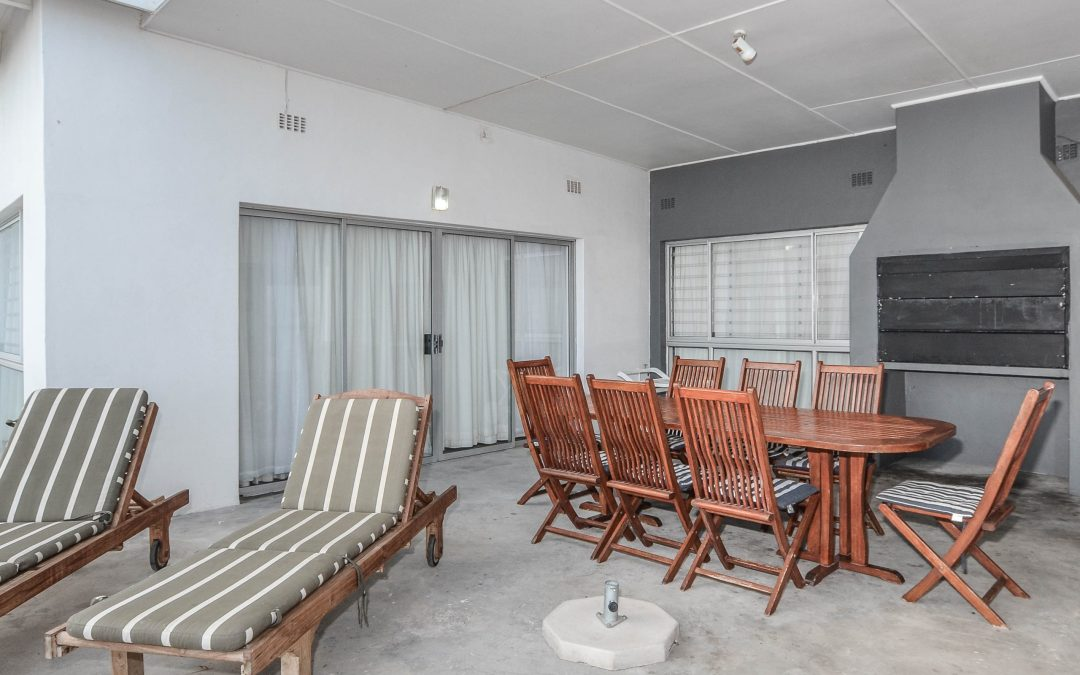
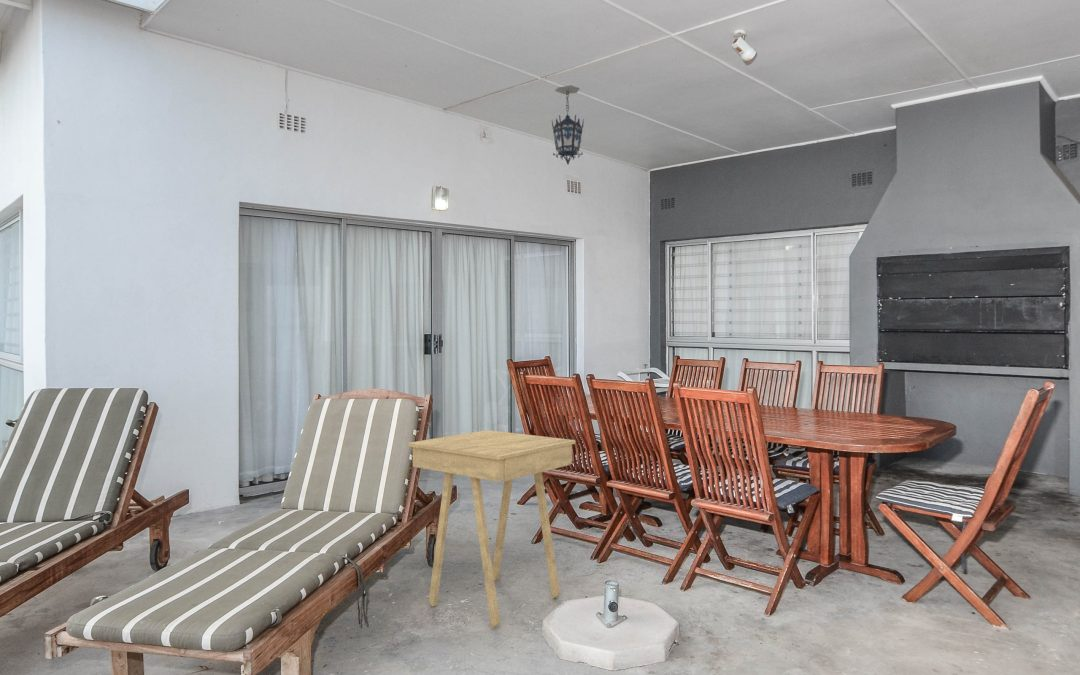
+ hanging lantern [551,84,585,165]
+ side table [407,429,576,629]
